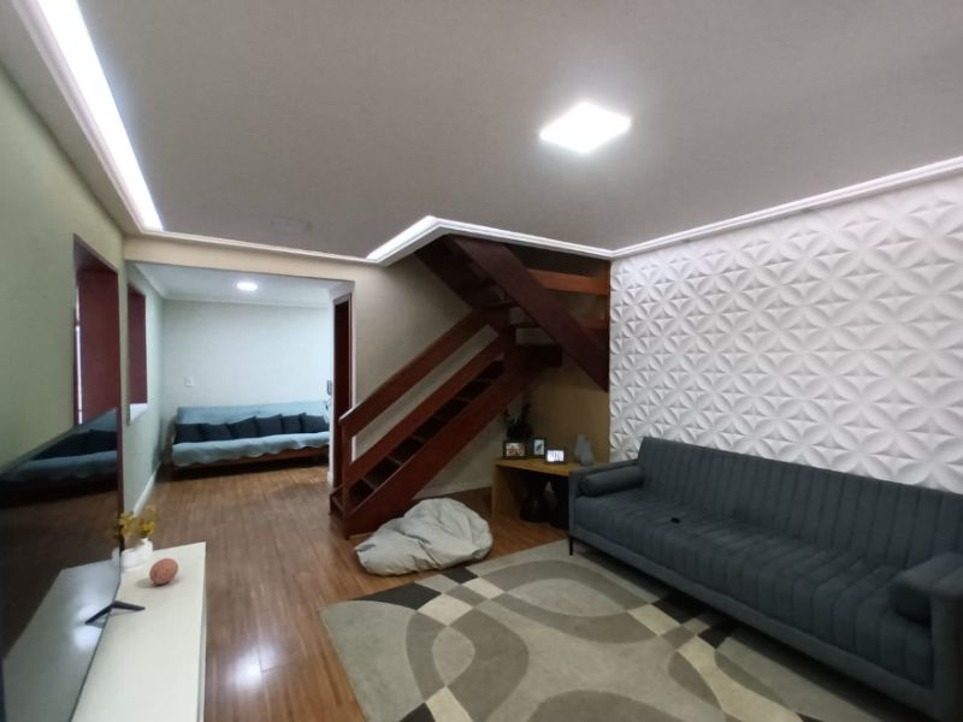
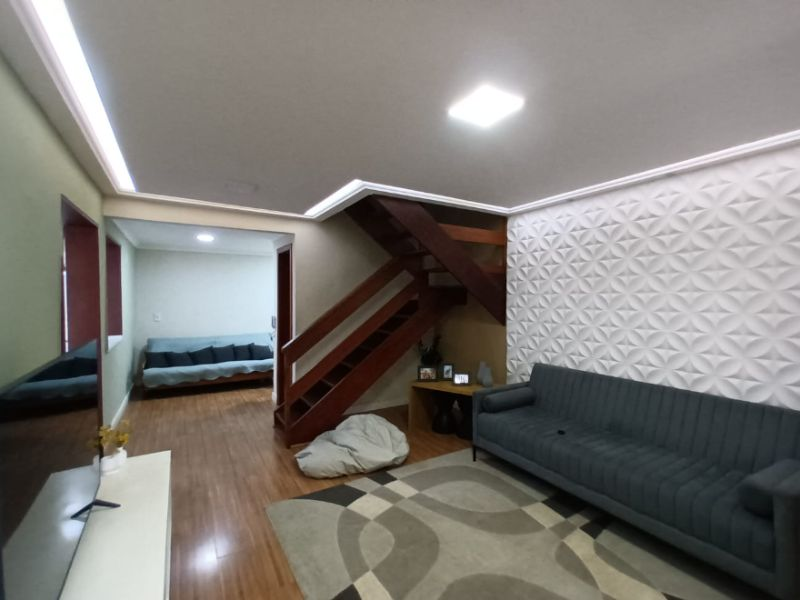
- decorative ball [148,557,179,585]
